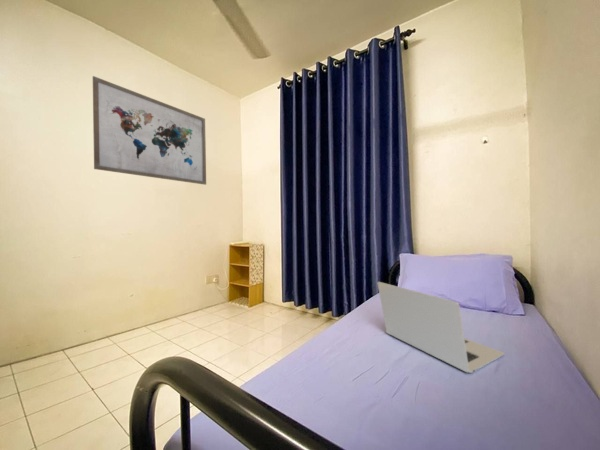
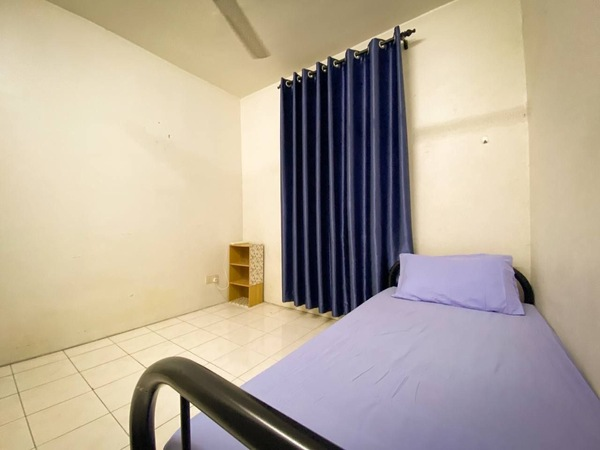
- laptop [377,281,505,374]
- wall art [92,75,207,186]
